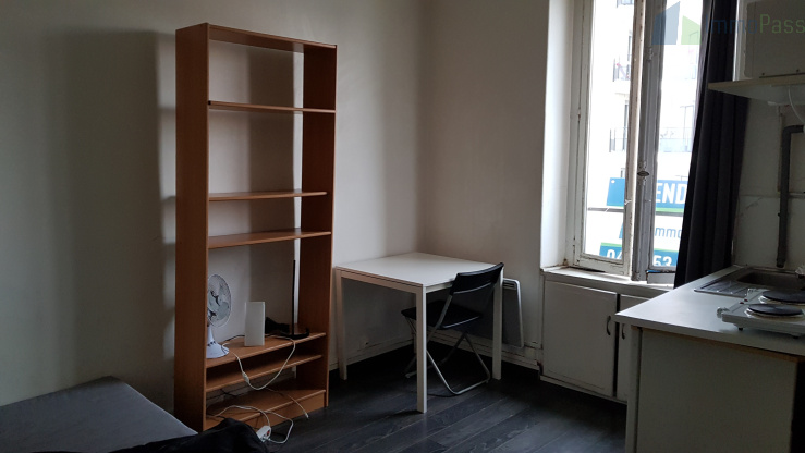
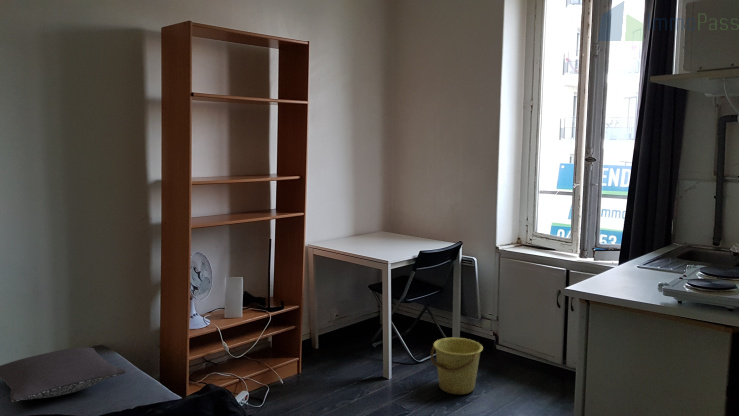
+ pillow [0,346,127,403]
+ bucket [430,337,484,395]
